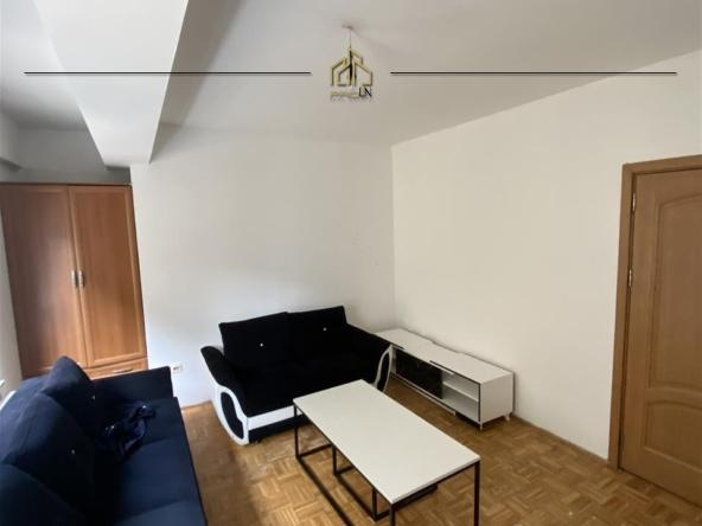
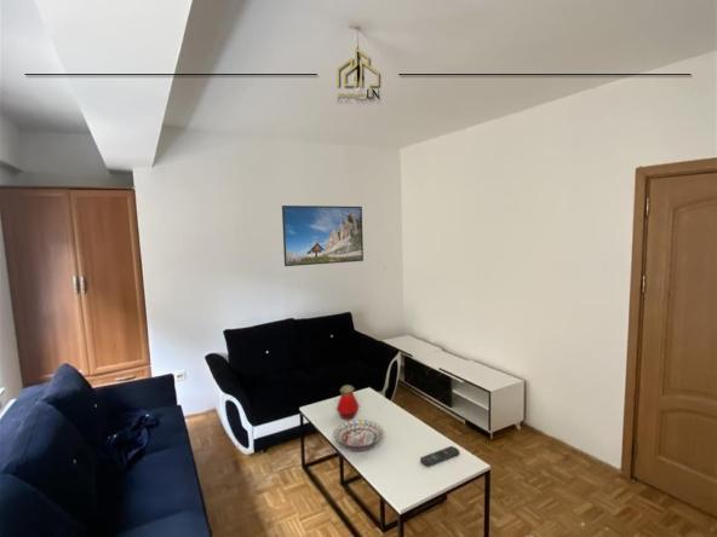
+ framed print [281,204,365,267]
+ bottle [335,383,361,421]
+ decorative bowl [333,418,385,452]
+ remote control [419,445,460,468]
